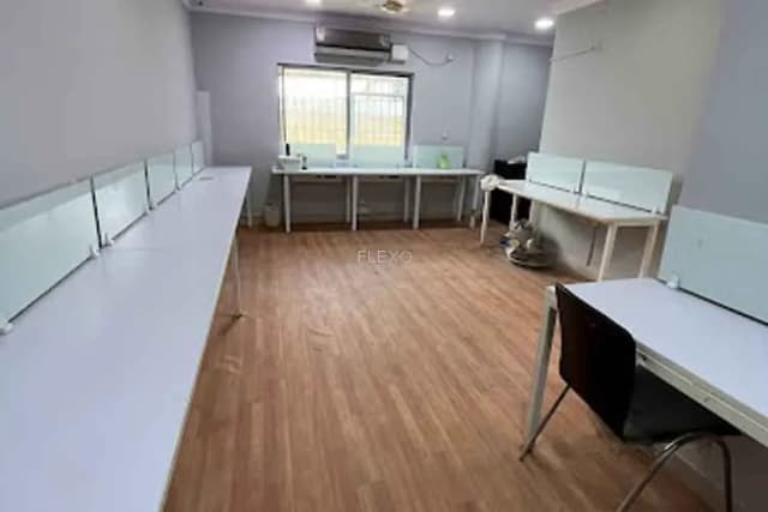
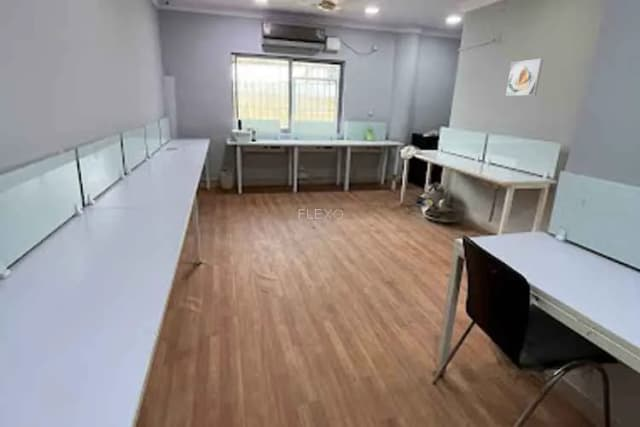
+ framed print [505,58,544,97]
